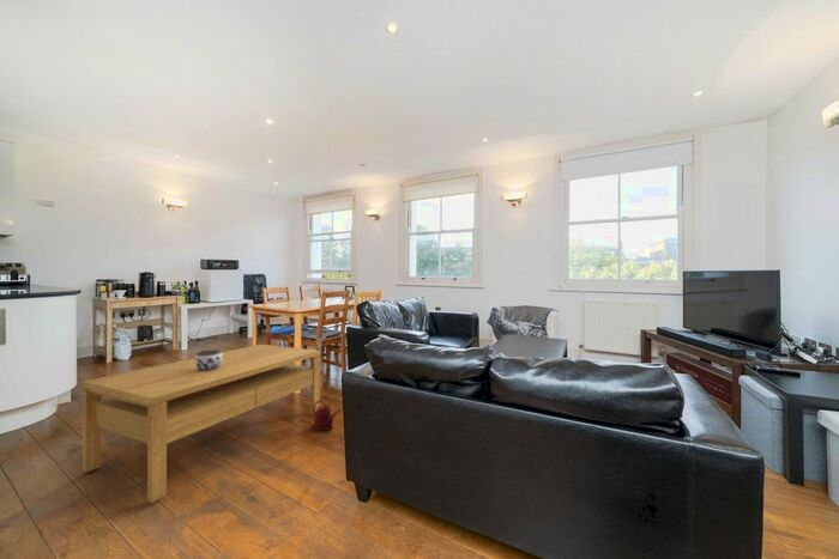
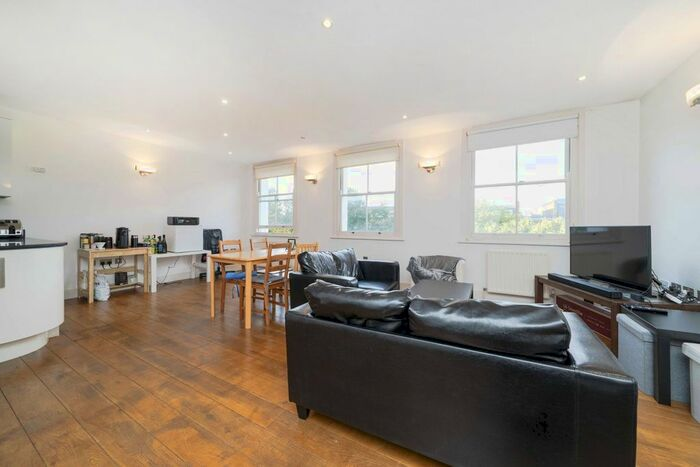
- watering can [312,400,343,432]
- coffee table [80,344,321,504]
- jar [194,348,223,371]
